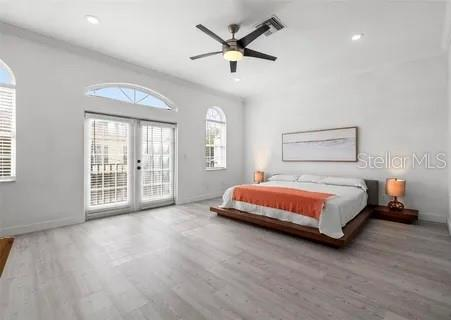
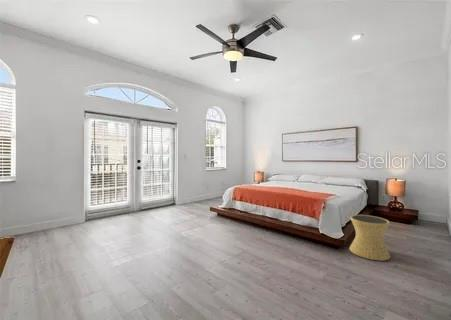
+ side table [348,214,391,262]
